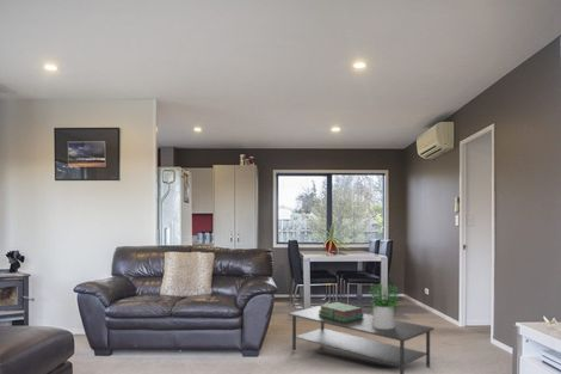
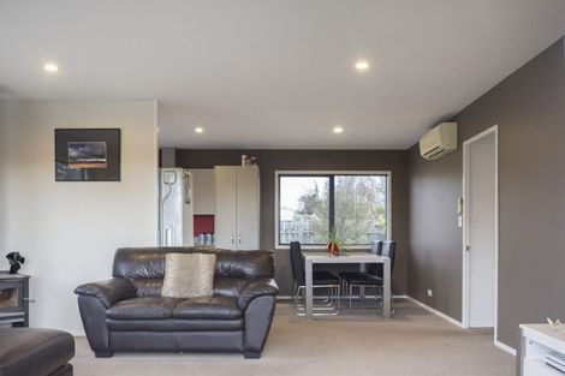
- coffee table [288,305,436,374]
- stack of books [319,301,364,321]
- potted plant [368,282,400,329]
